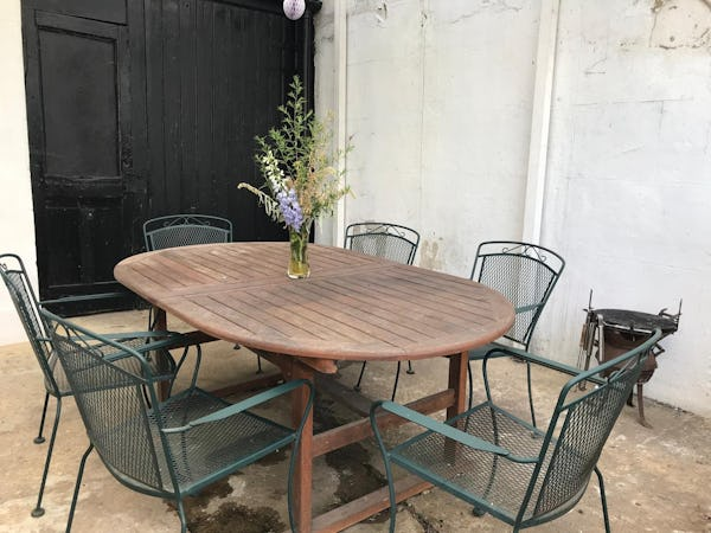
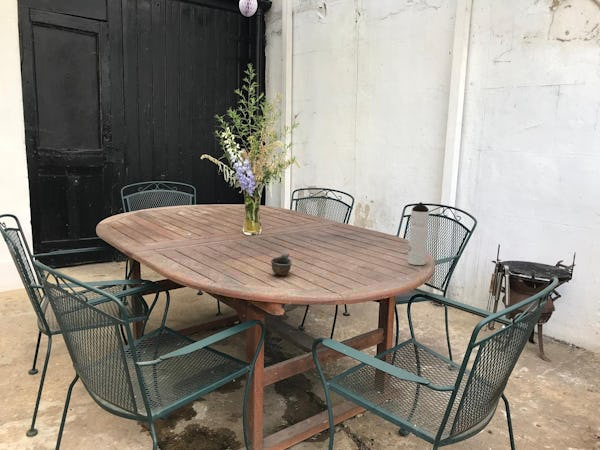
+ water bottle [407,201,430,266]
+ cup [270,252,293,277]
